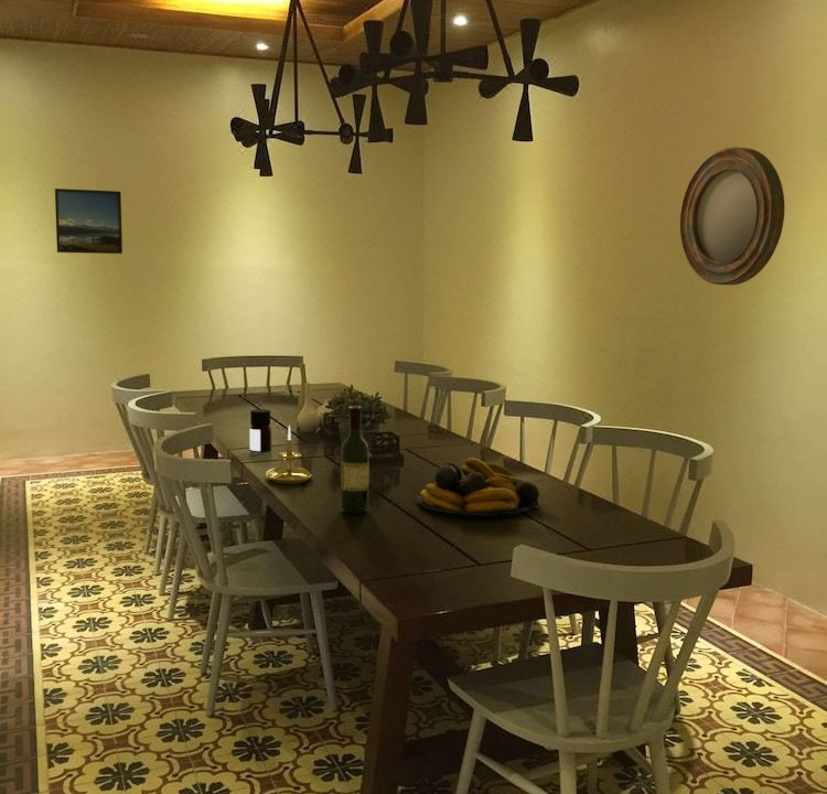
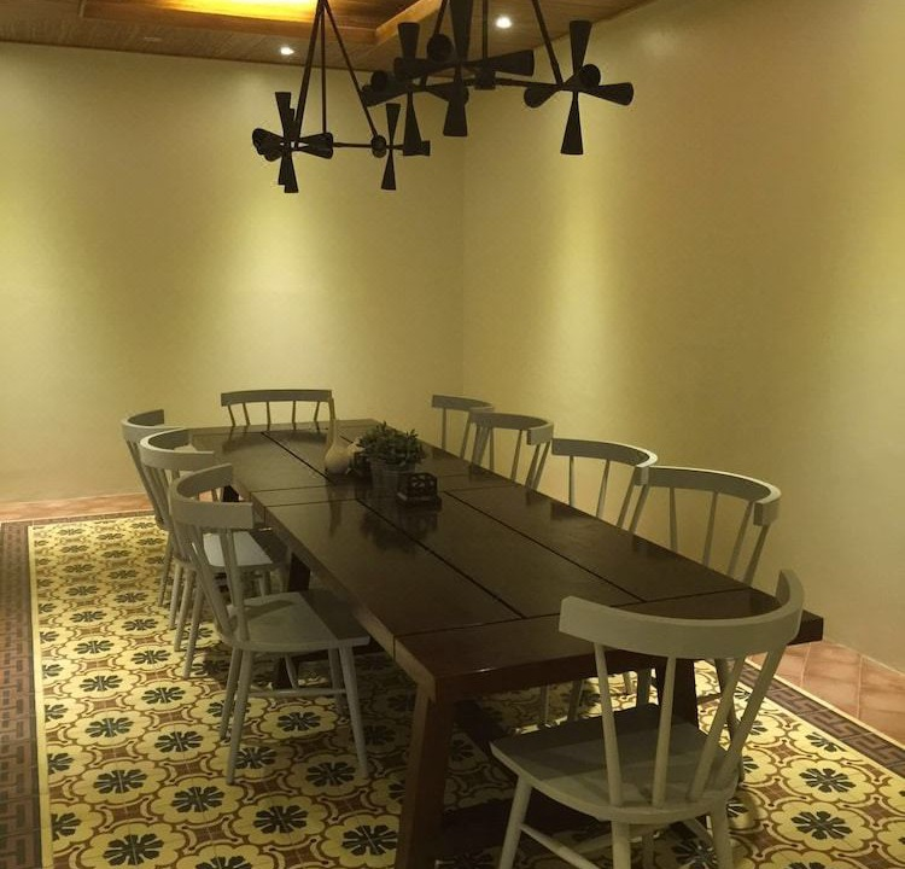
- home mirror [678,146,786,286]
- candle holder [266,425,313,485]
- wine bottle [340,405,370,515]
- fruit bowl [416,457,541,517]
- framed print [54,187,123,255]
- bottle [249,408,272,452]
